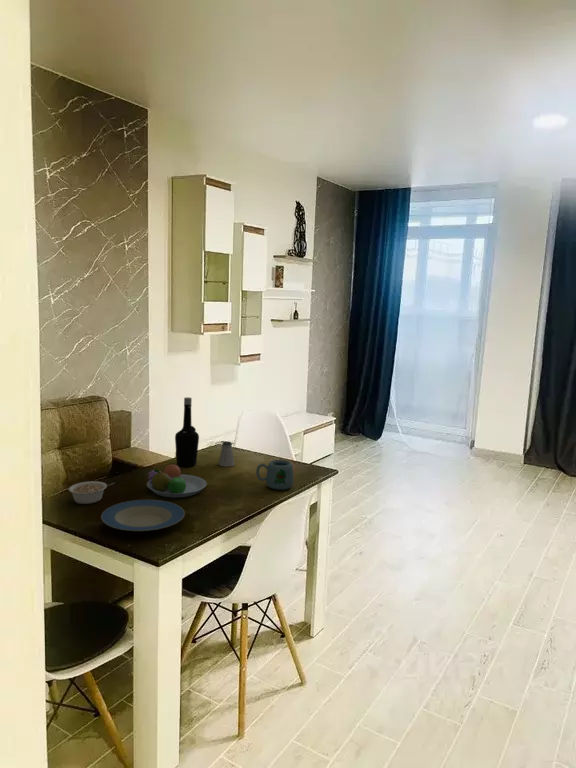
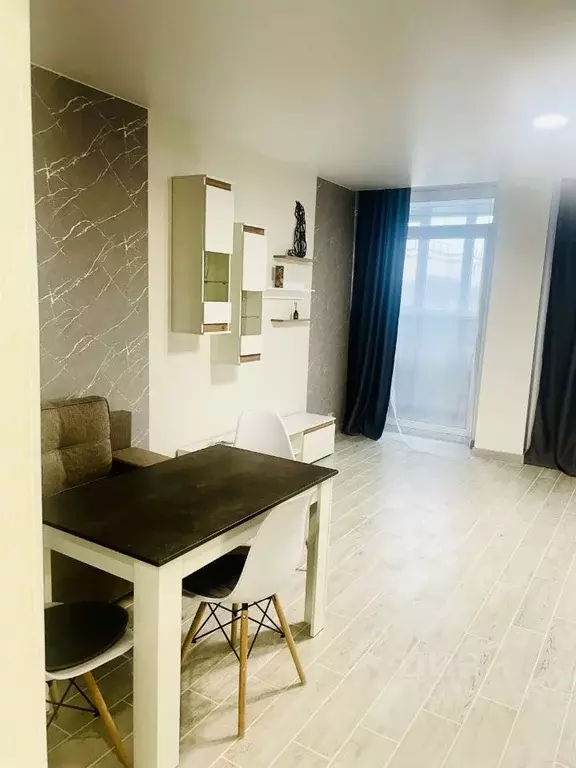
- saltshaker [217,441,235,468]
- mug [255,459,295,491]
- bottle [174,396,200,468]
- plate [100,499,186,532]
- fruit bowl [146,462,208,499]
- legume [68,480,115,505]
